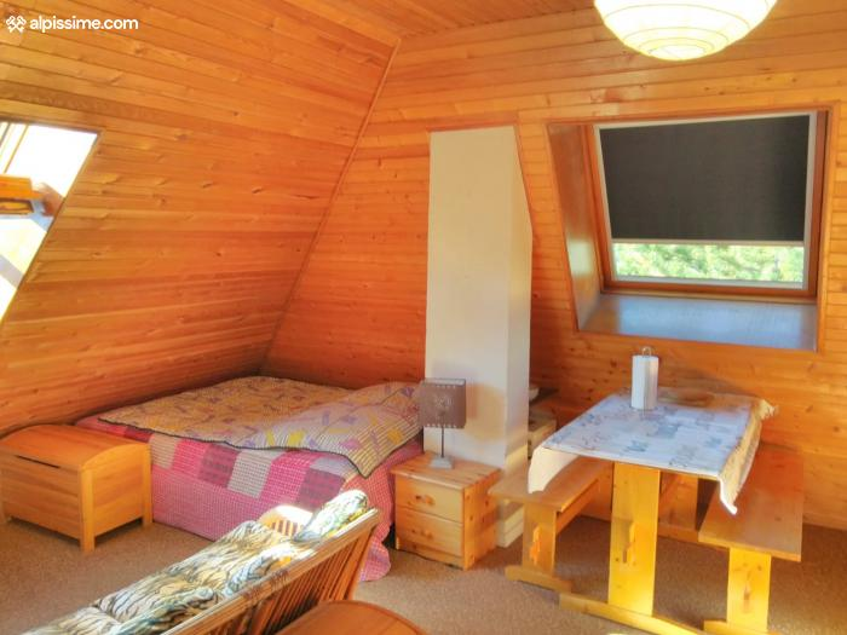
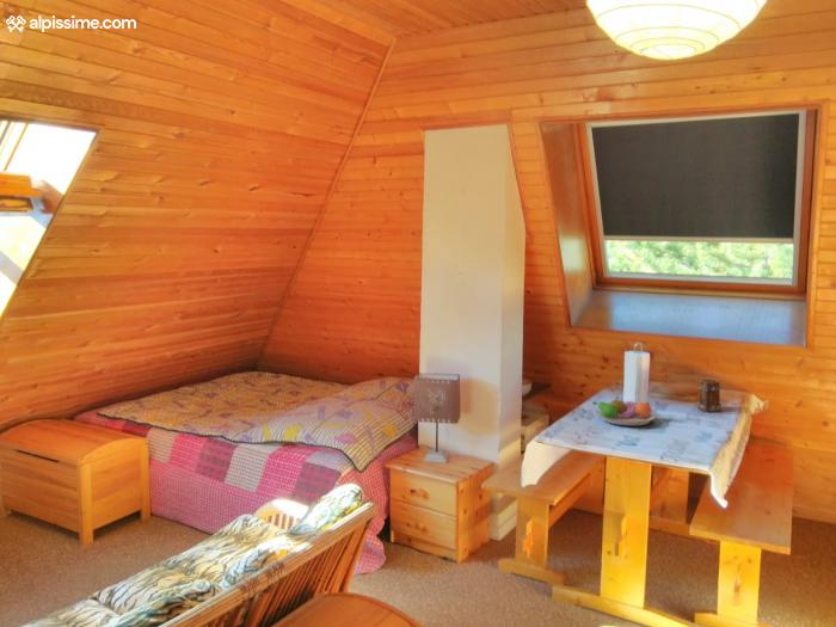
+ mug [696,379,723,413]
+ fruit bowl [591,394,656,426]
